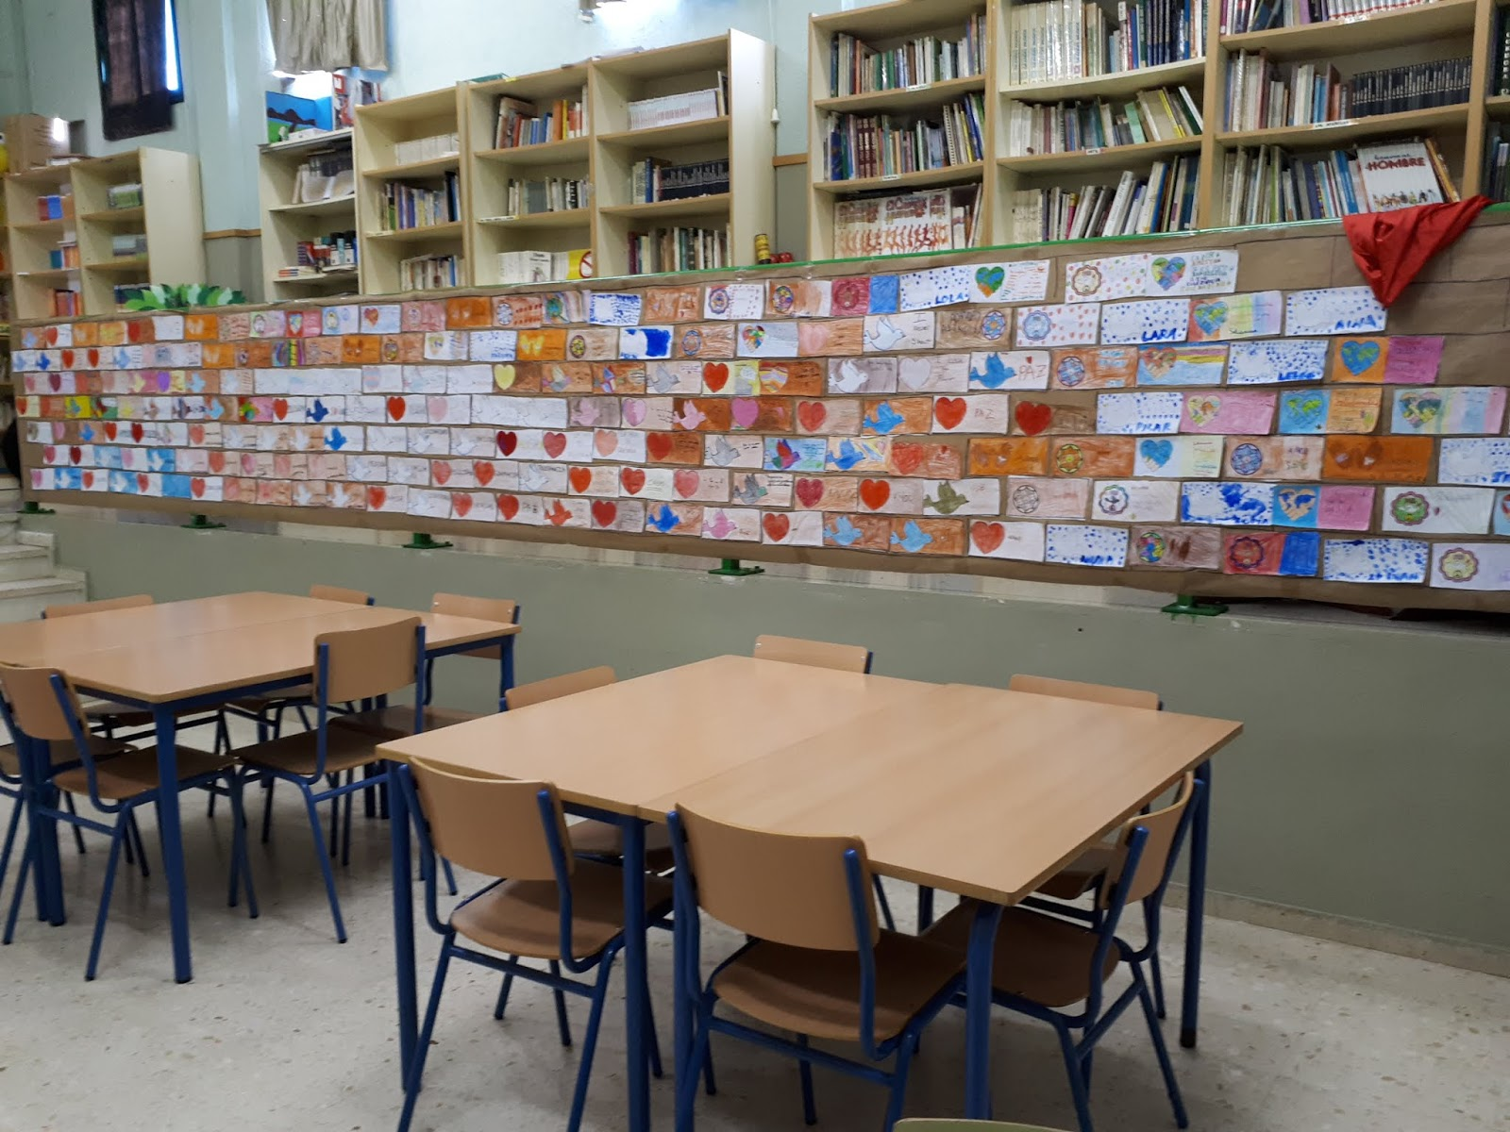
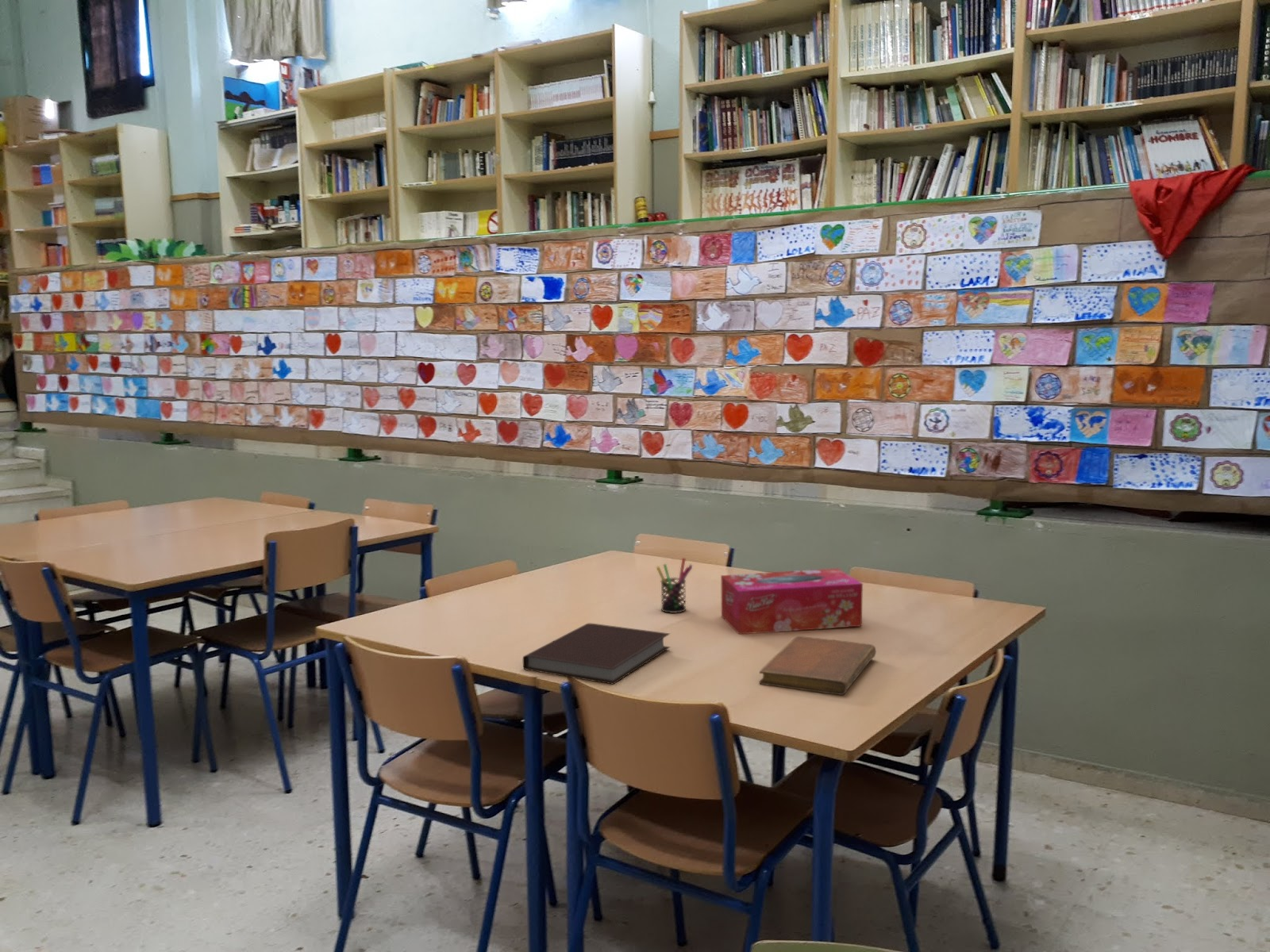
+ notebook [759,635,876,696]
+ tissue box [720,568,864,635]
+ notebook [522,623,671,685]
+ pen holder [656,557,693,614]
